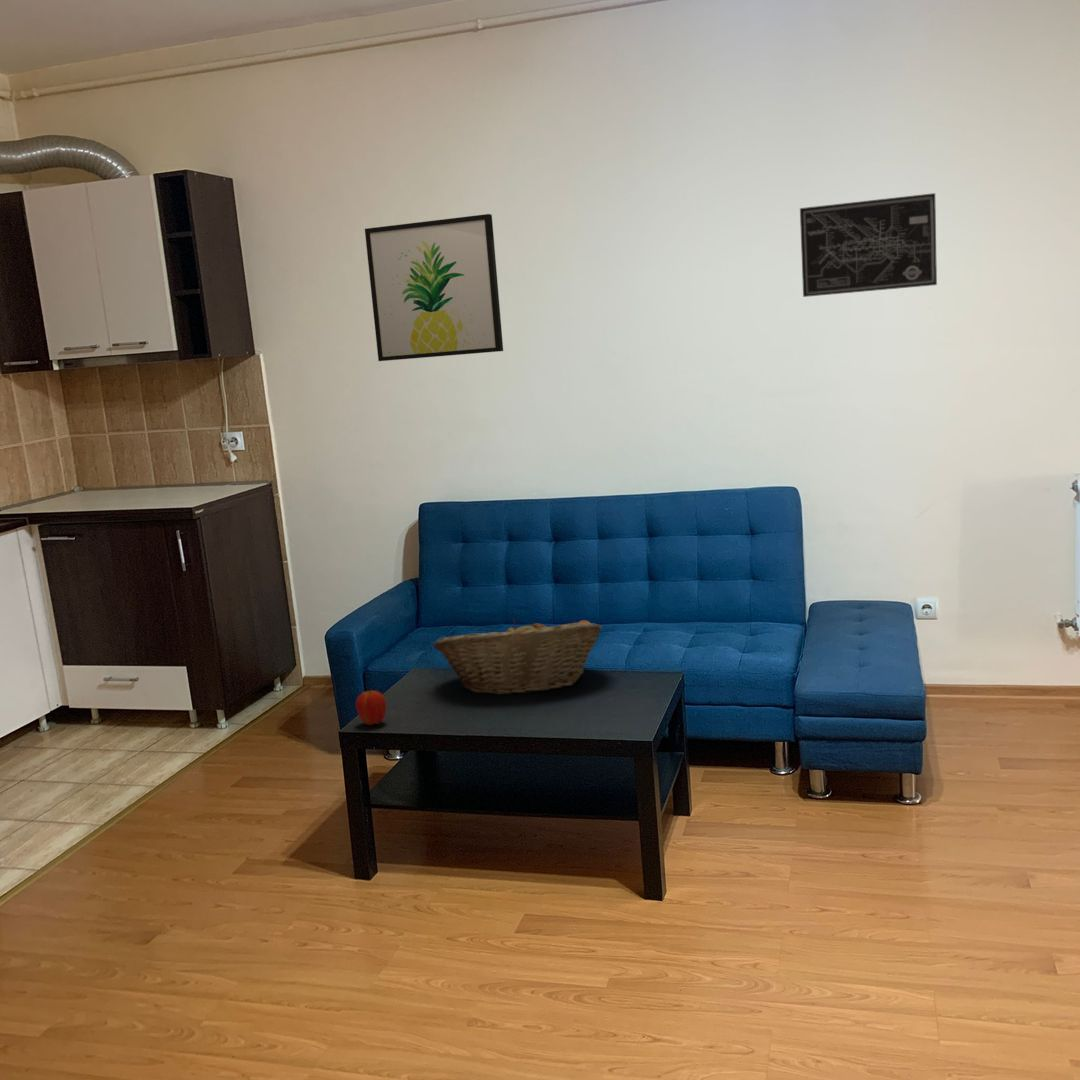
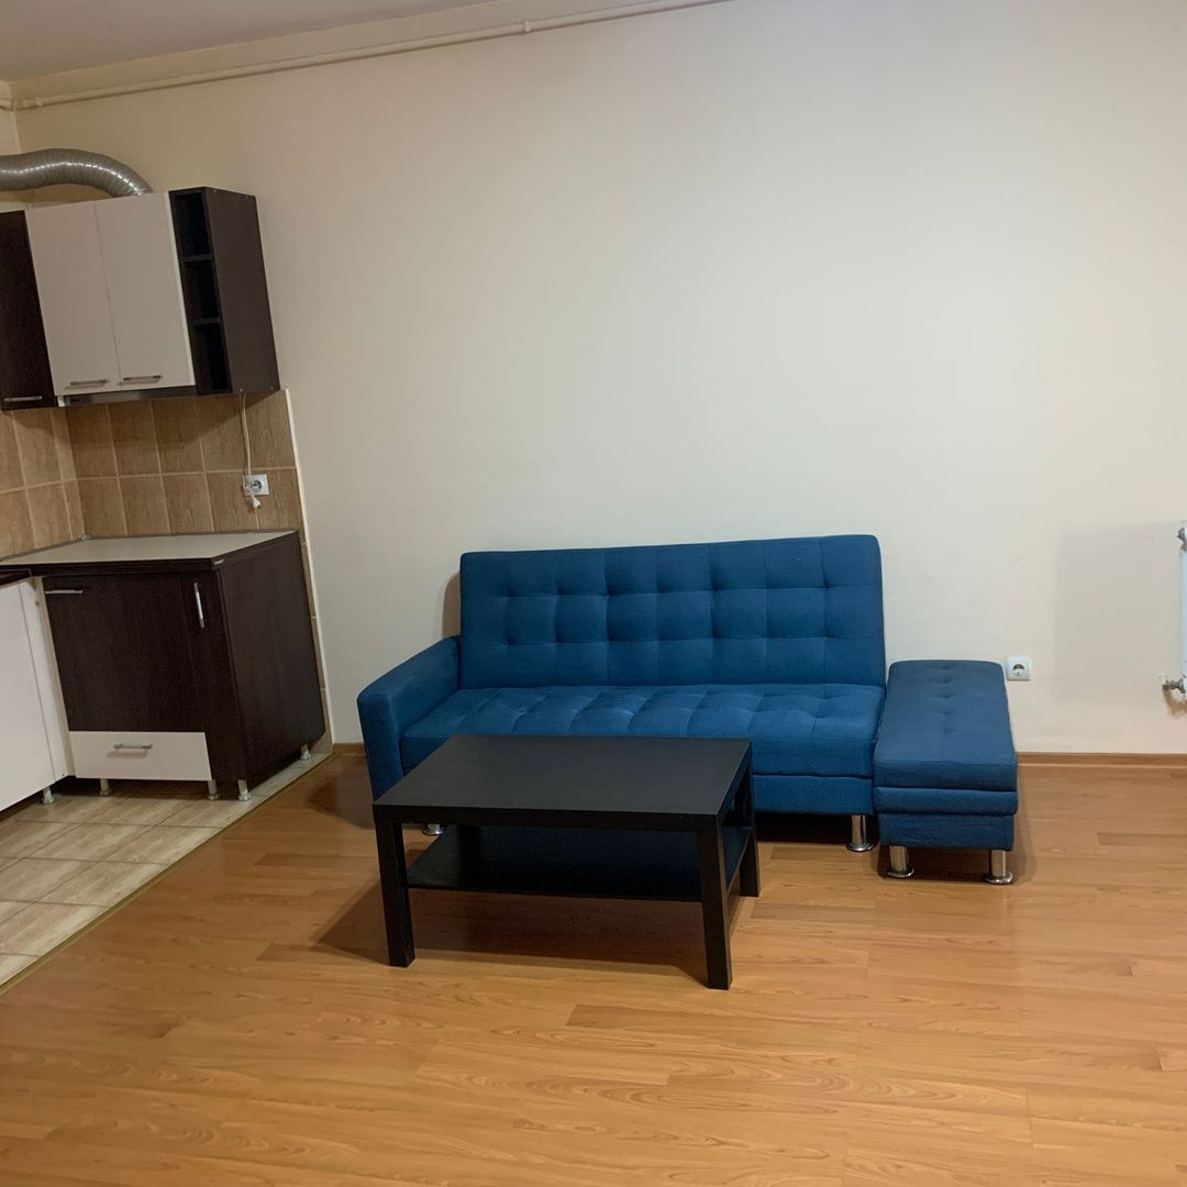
- fruit basket [432,618,603,696]
- wall art [364,213,504,362]
- wall art [799,192,938,298]
- apple [355,688,387,727]
